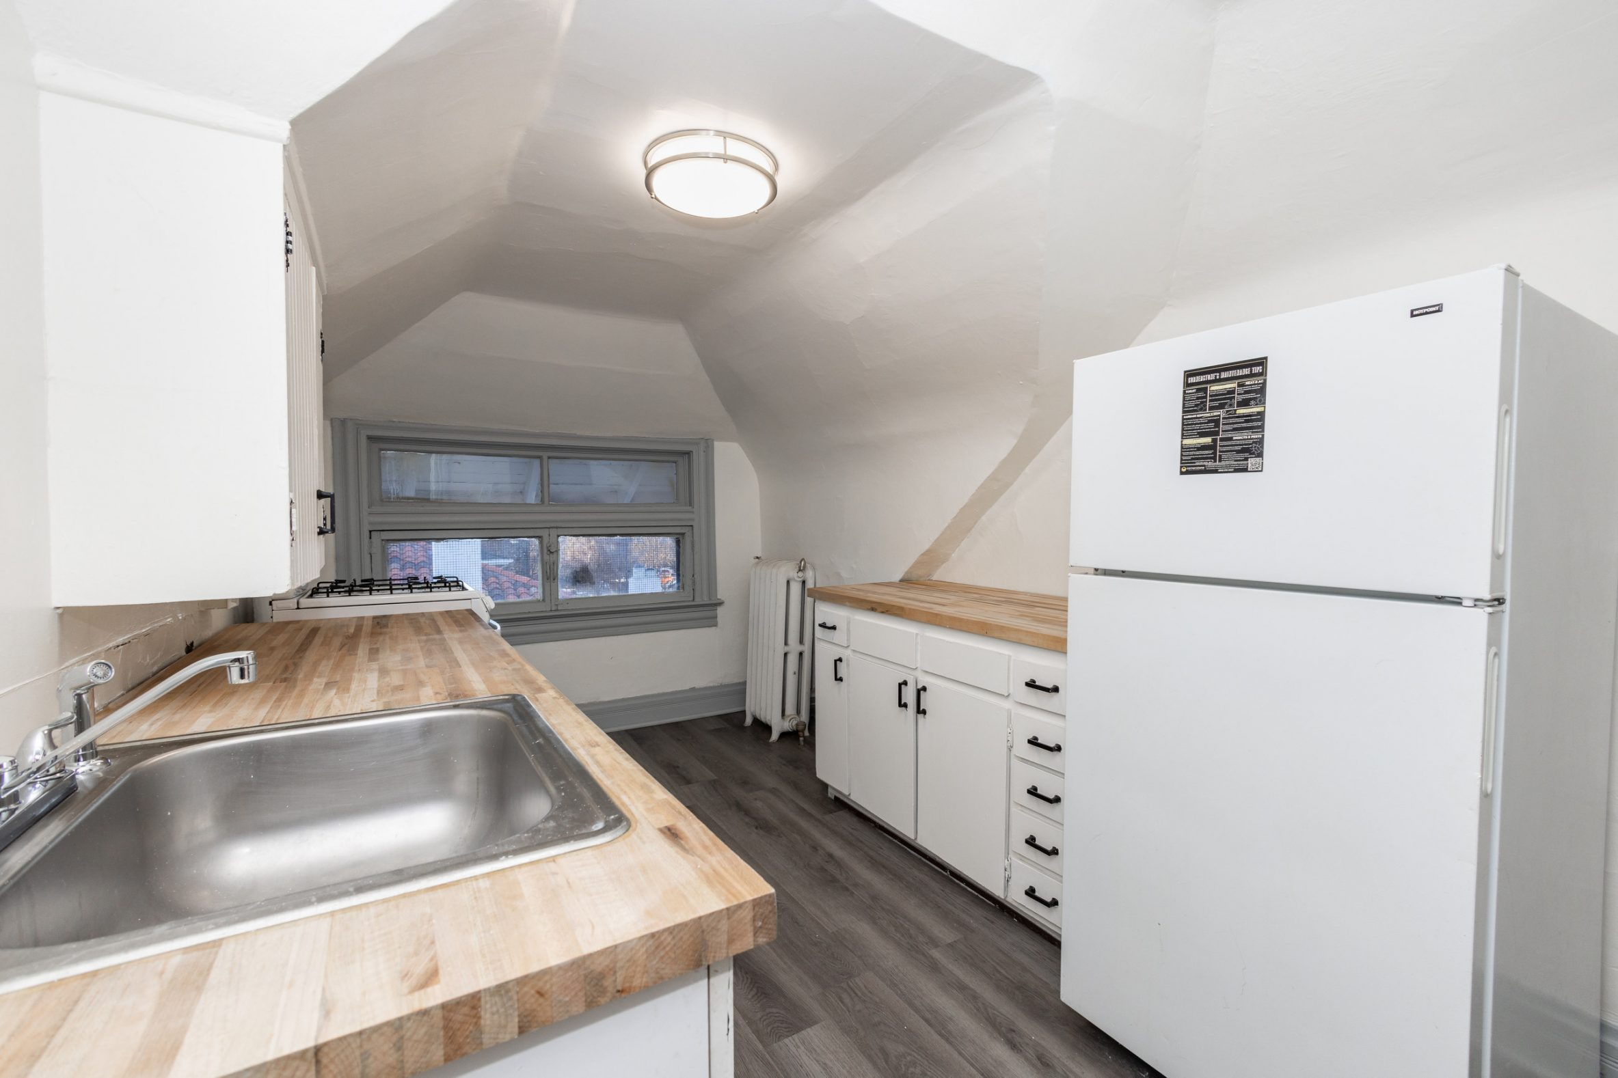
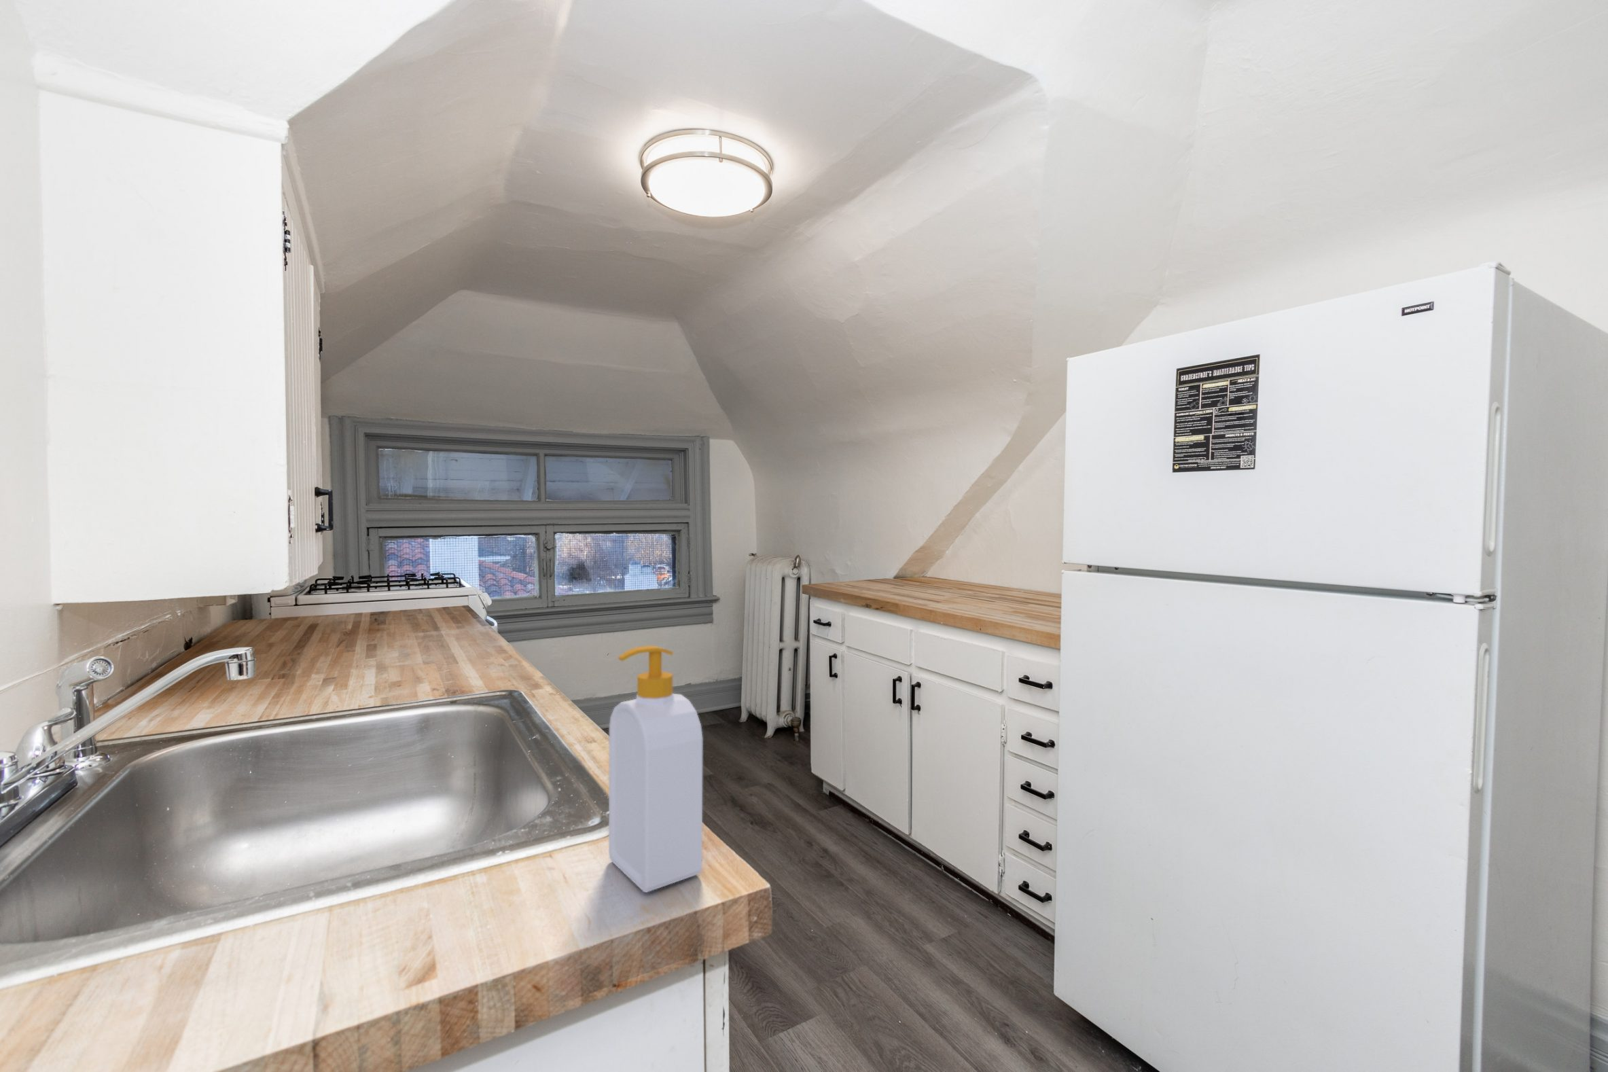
+ soap bottle [608,645,704,894]
